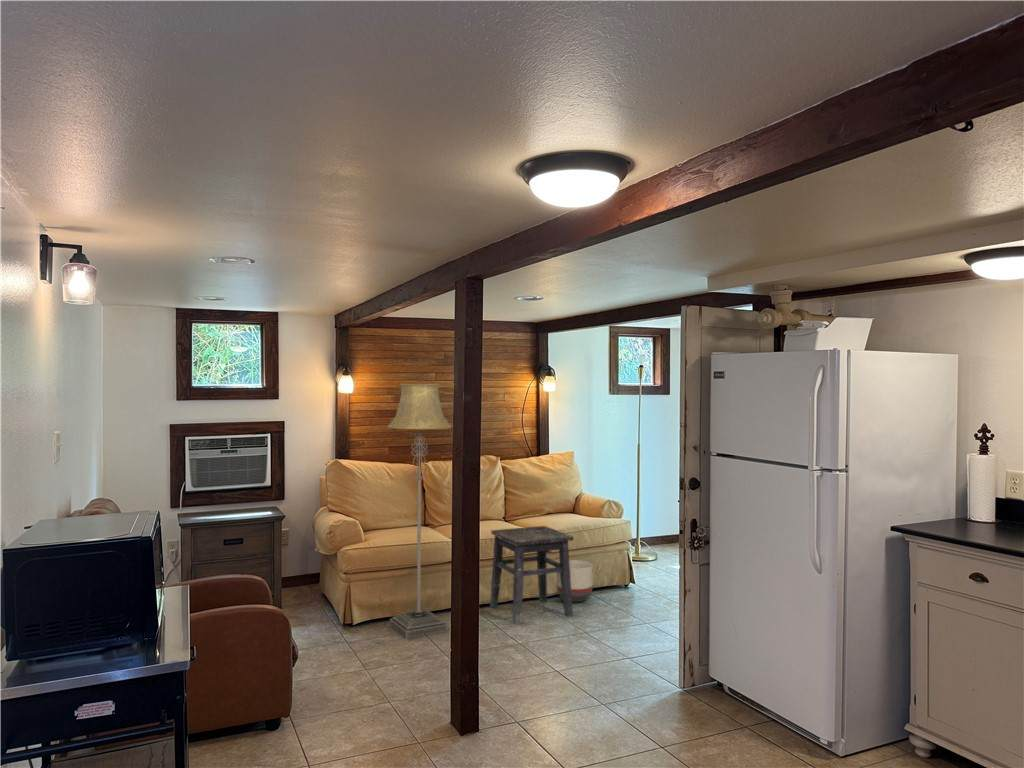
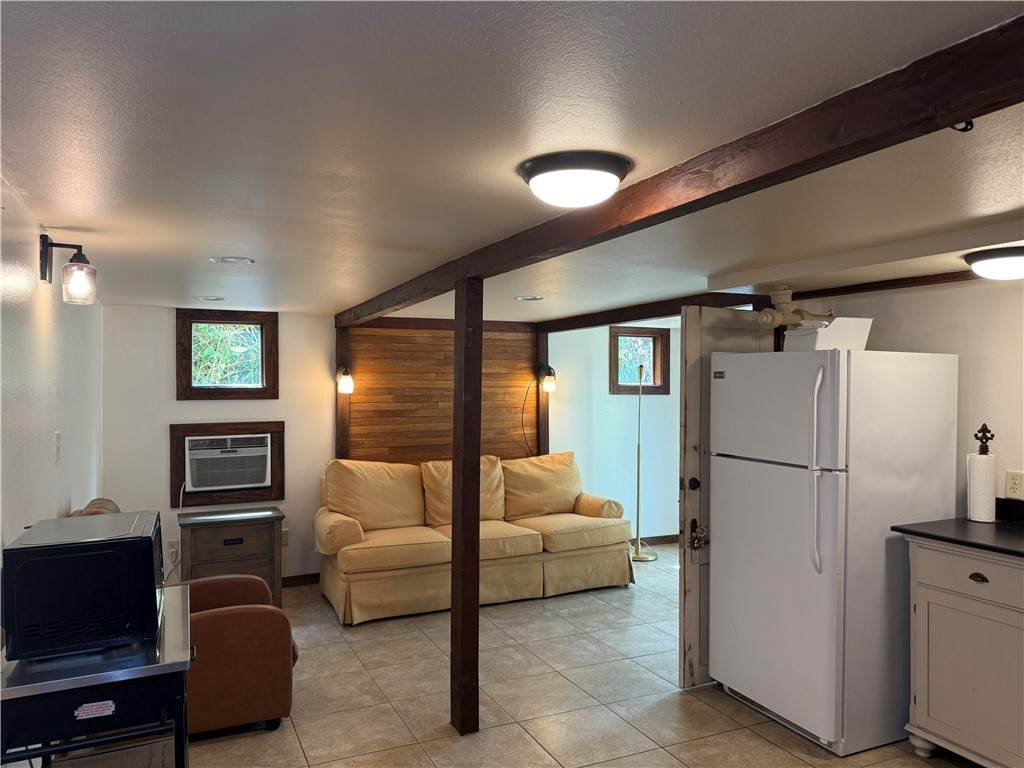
- planter [555,559,594,603]
- side table [489,525,574,626]
- floor lamp [387,383,452,640]
